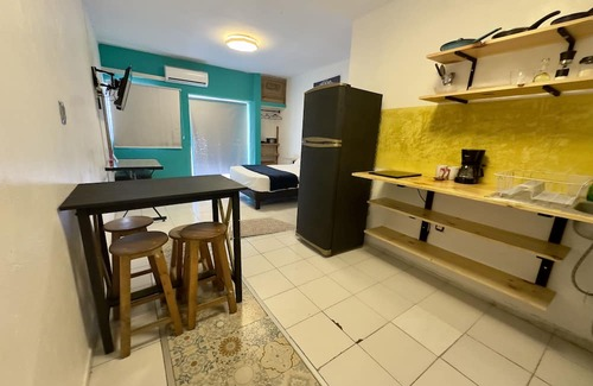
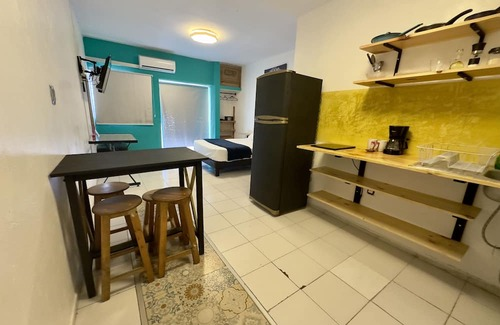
- rug [228,216,296,240]
